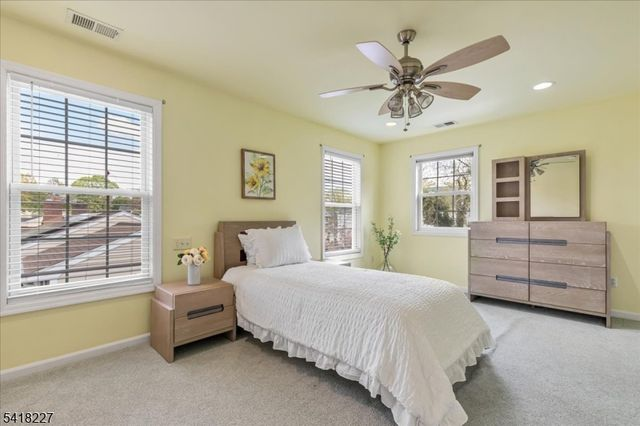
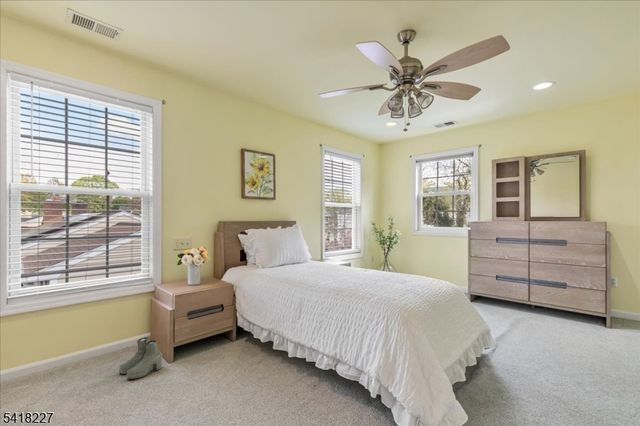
+ boots [118,336,163,380]
